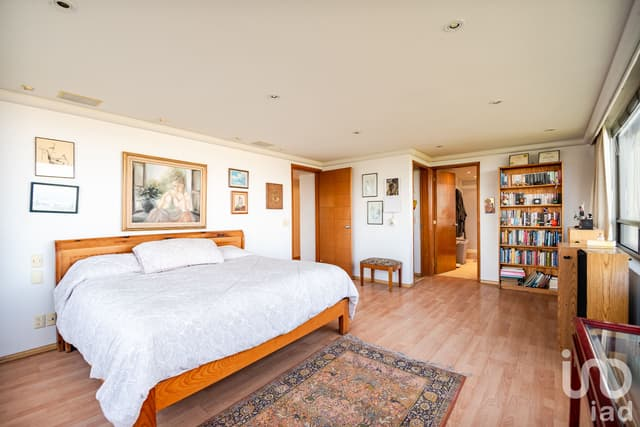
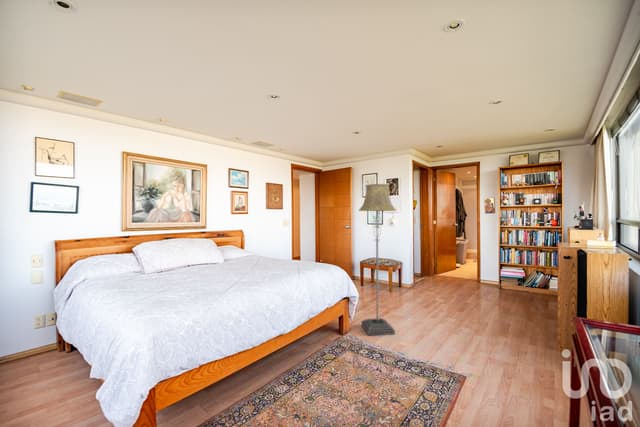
+ floor lamp [358,183,397,336]
